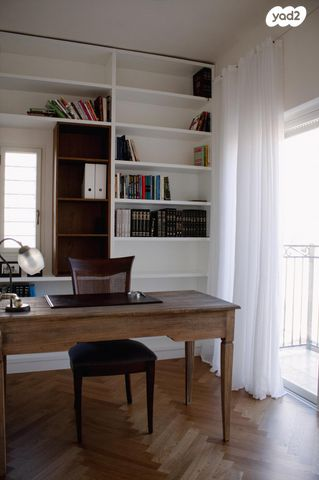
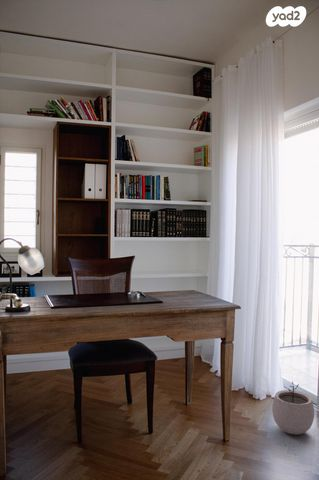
+ plant pot [271,380,315,435]
